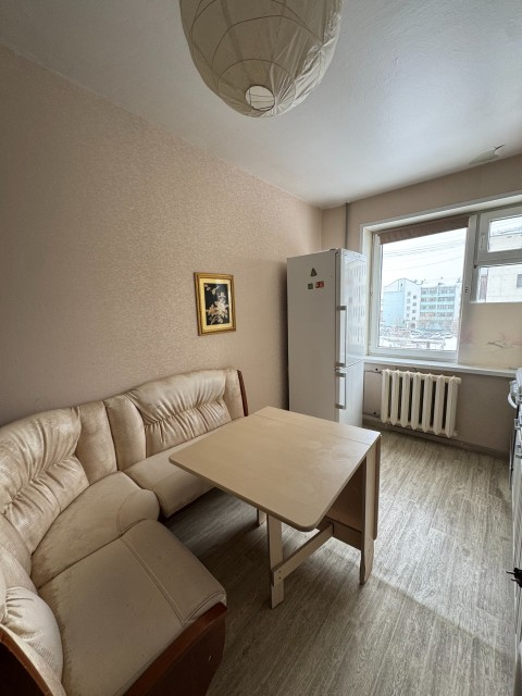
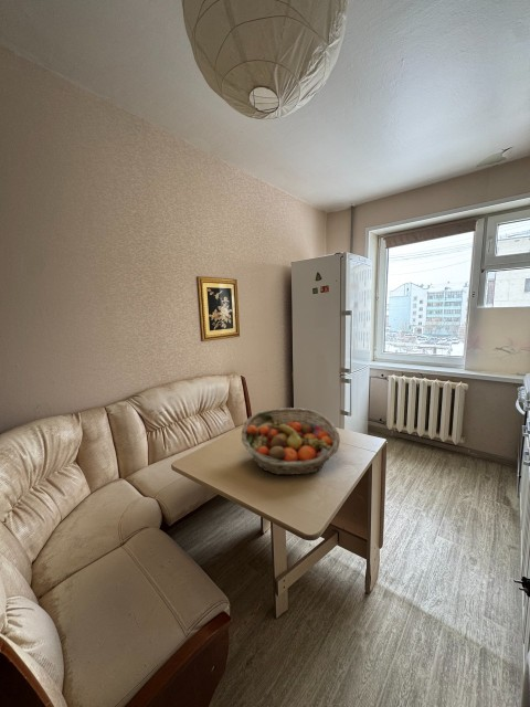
+ fruit basket [241,407,341,476]
